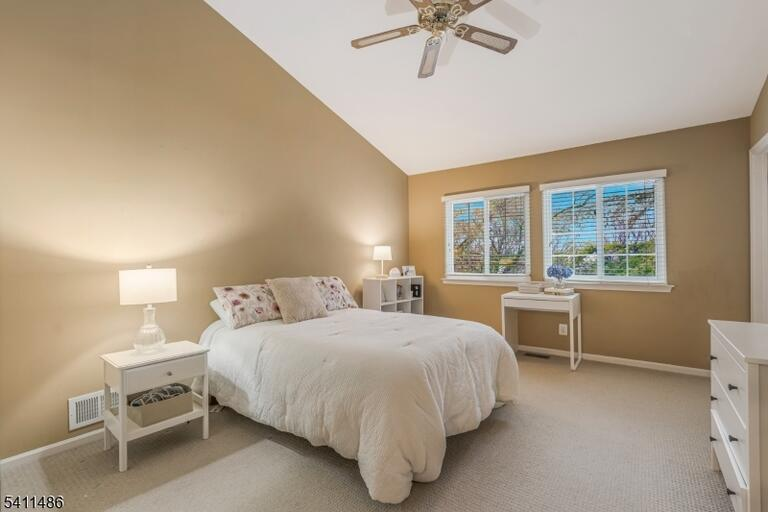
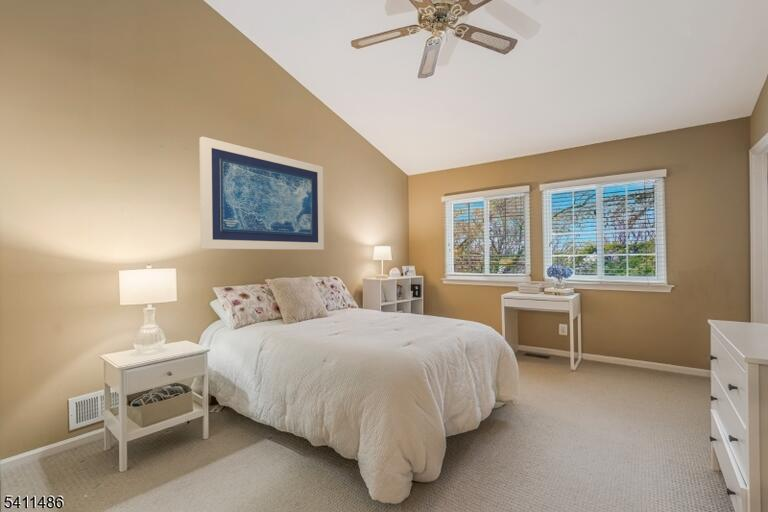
+ wall art [198,136,325,251]
